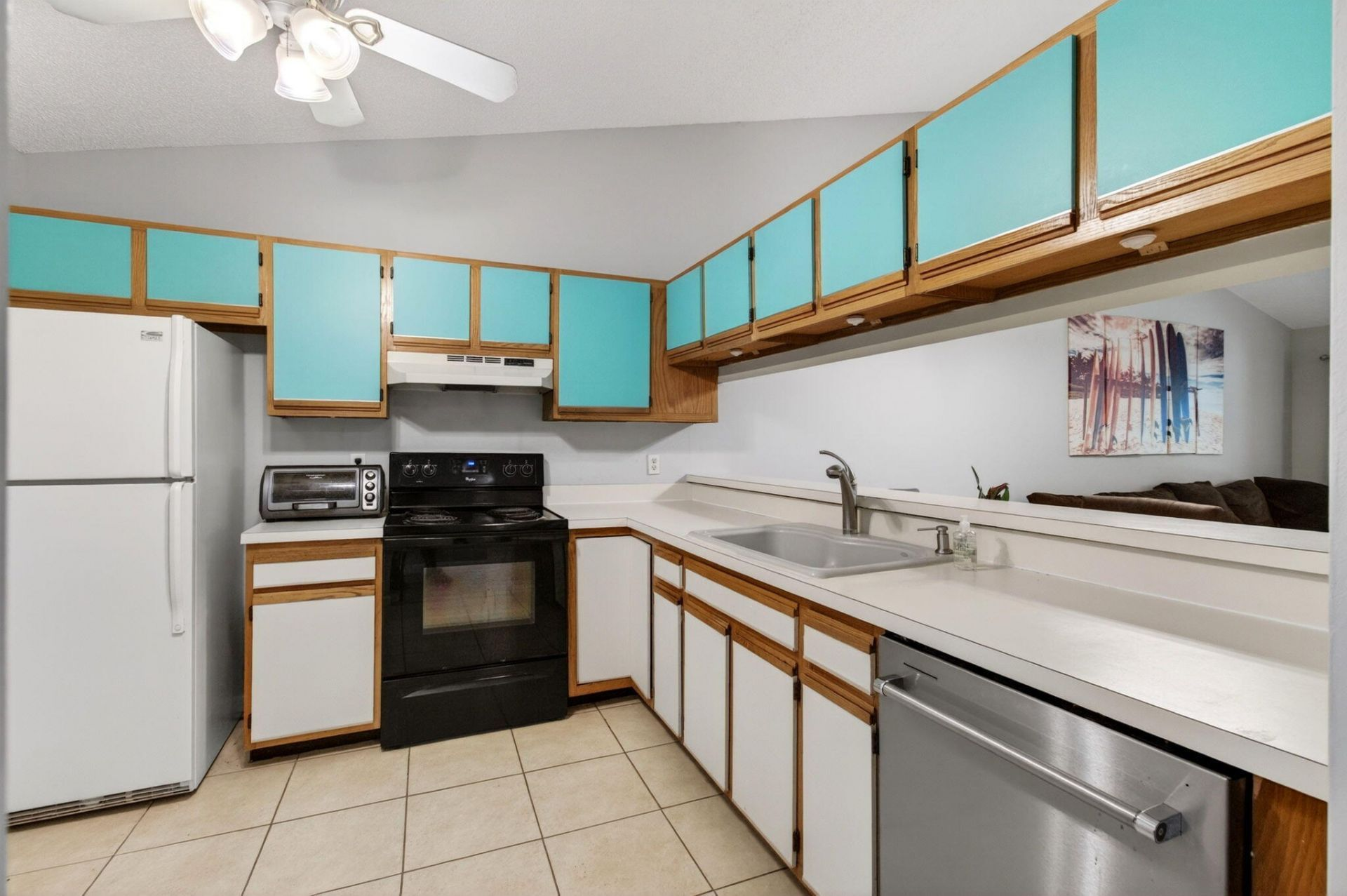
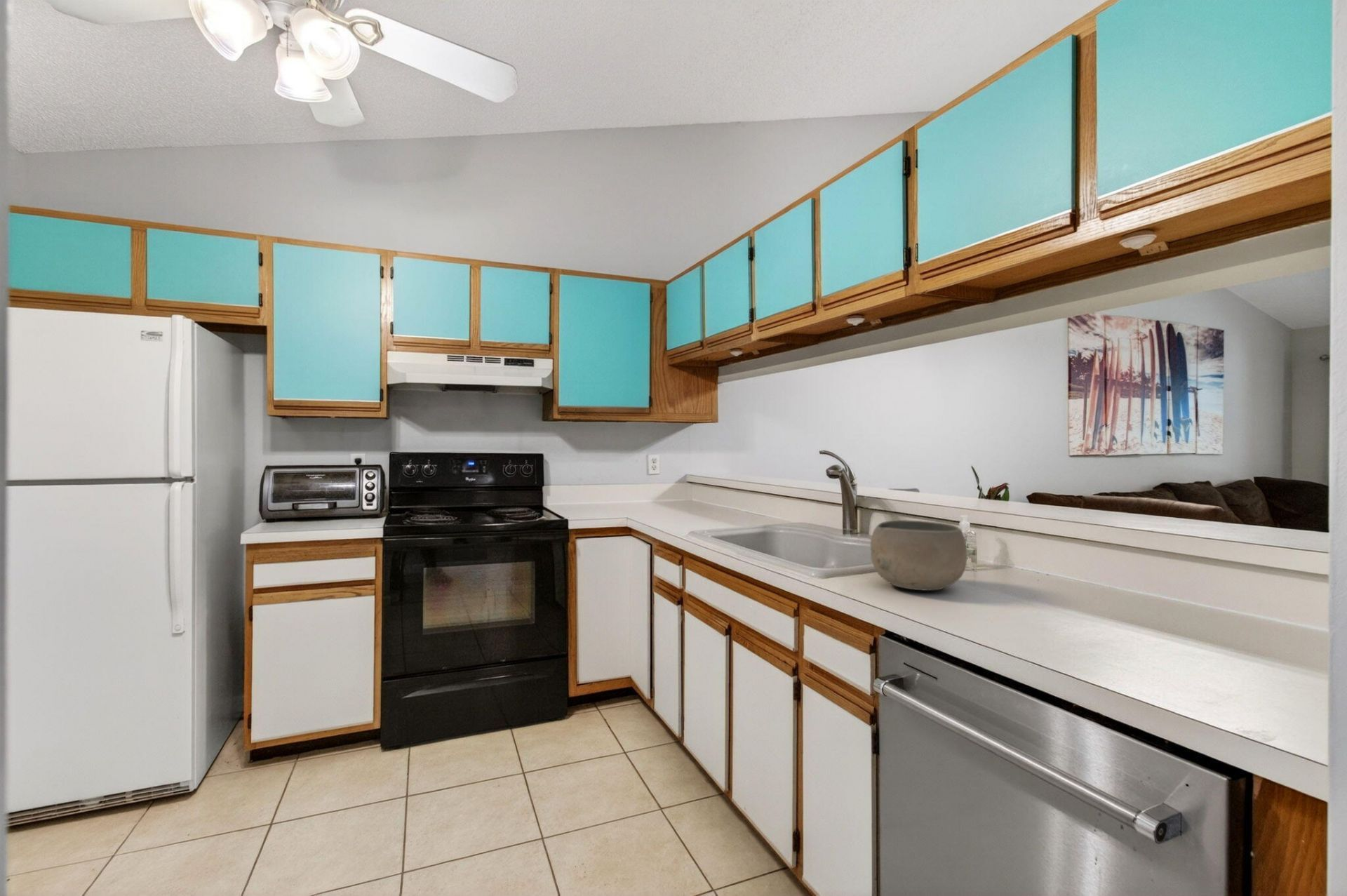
+ bowl [870,519,968,591]
